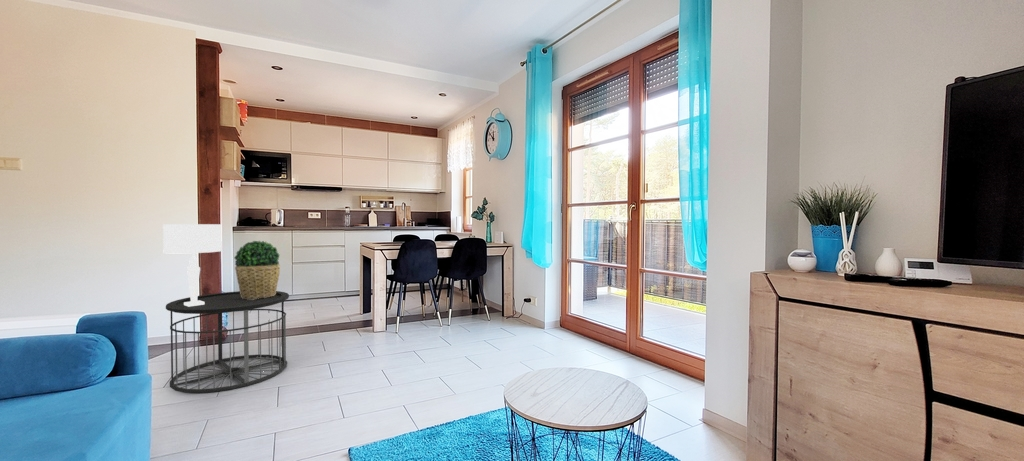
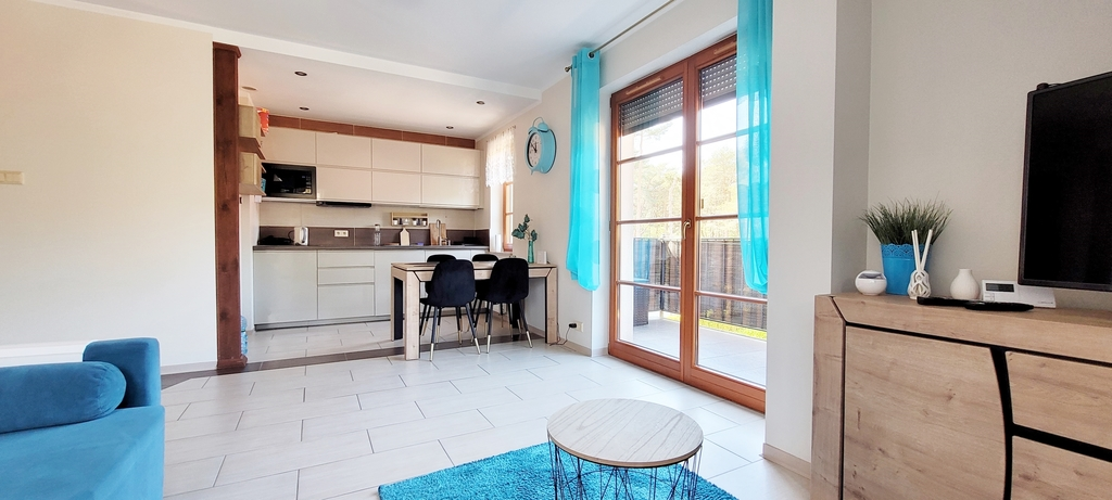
- table lamp [162,223,223,307]
- side table [165,290,290,394]
- potted plant [233,240,281,300]
